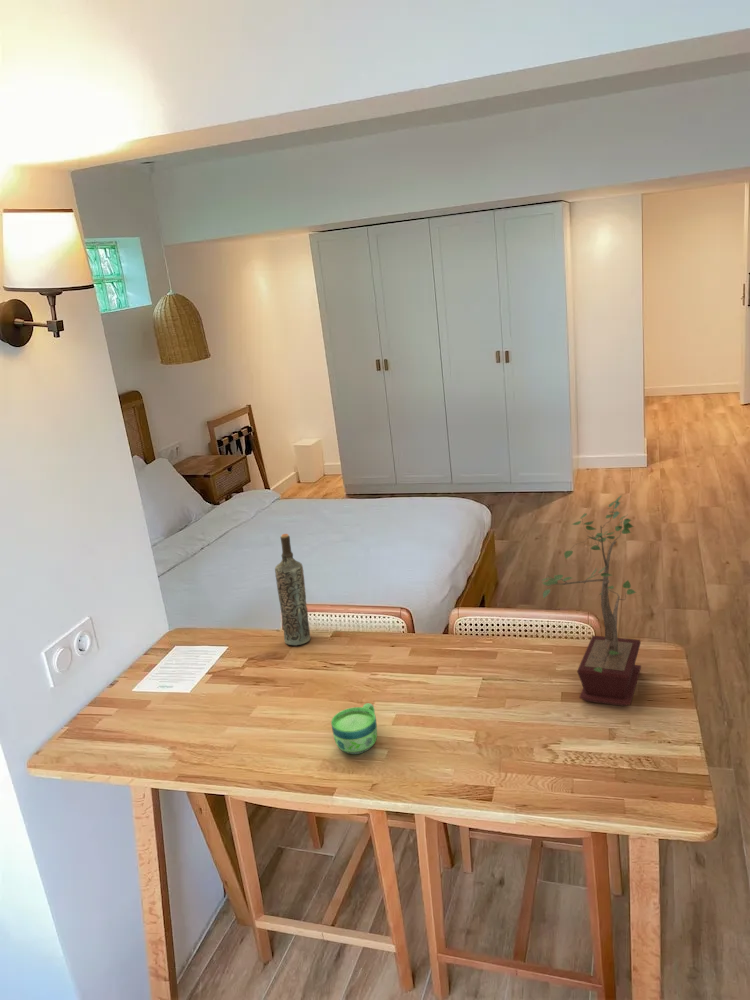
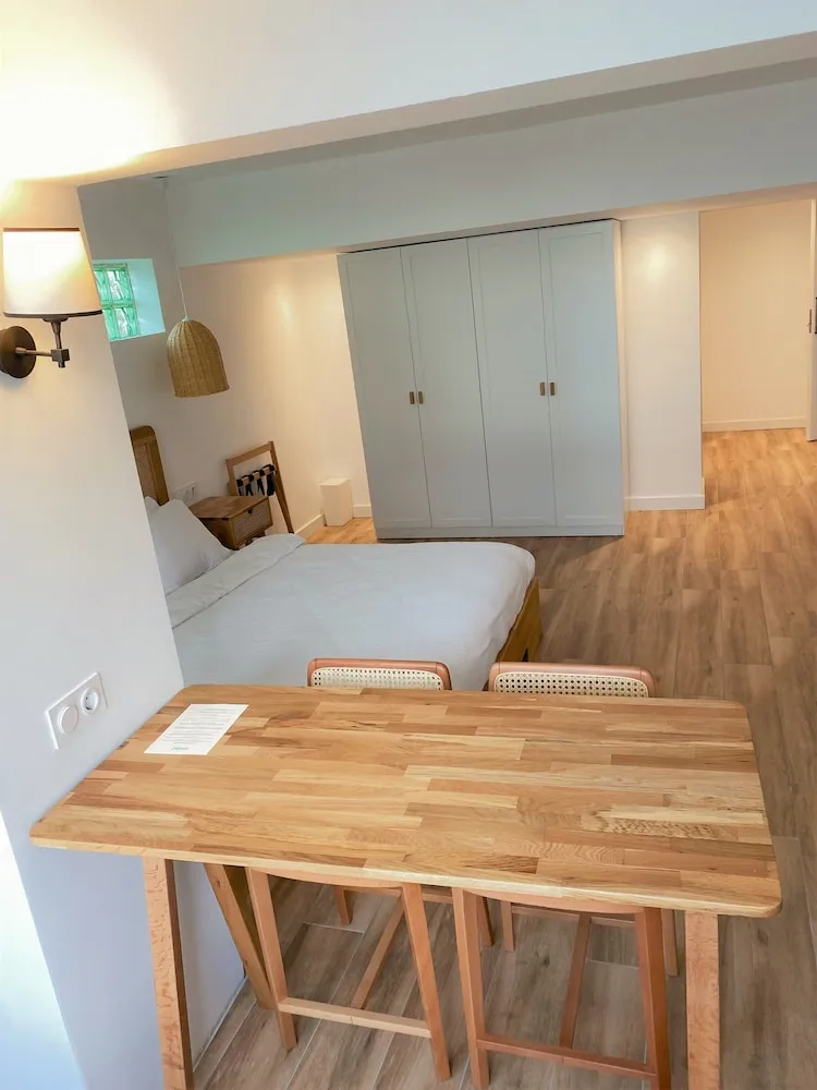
- bottle [274,533,312,646]
- potted plant [541,494,642,707]
- cup [330,702,378,755]
